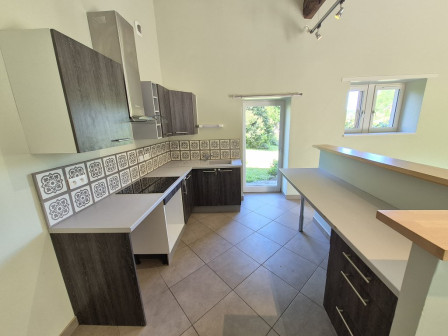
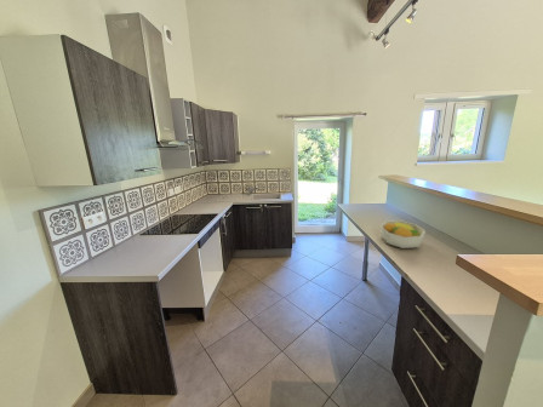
+ fruit bowl [379,219,427,250]
